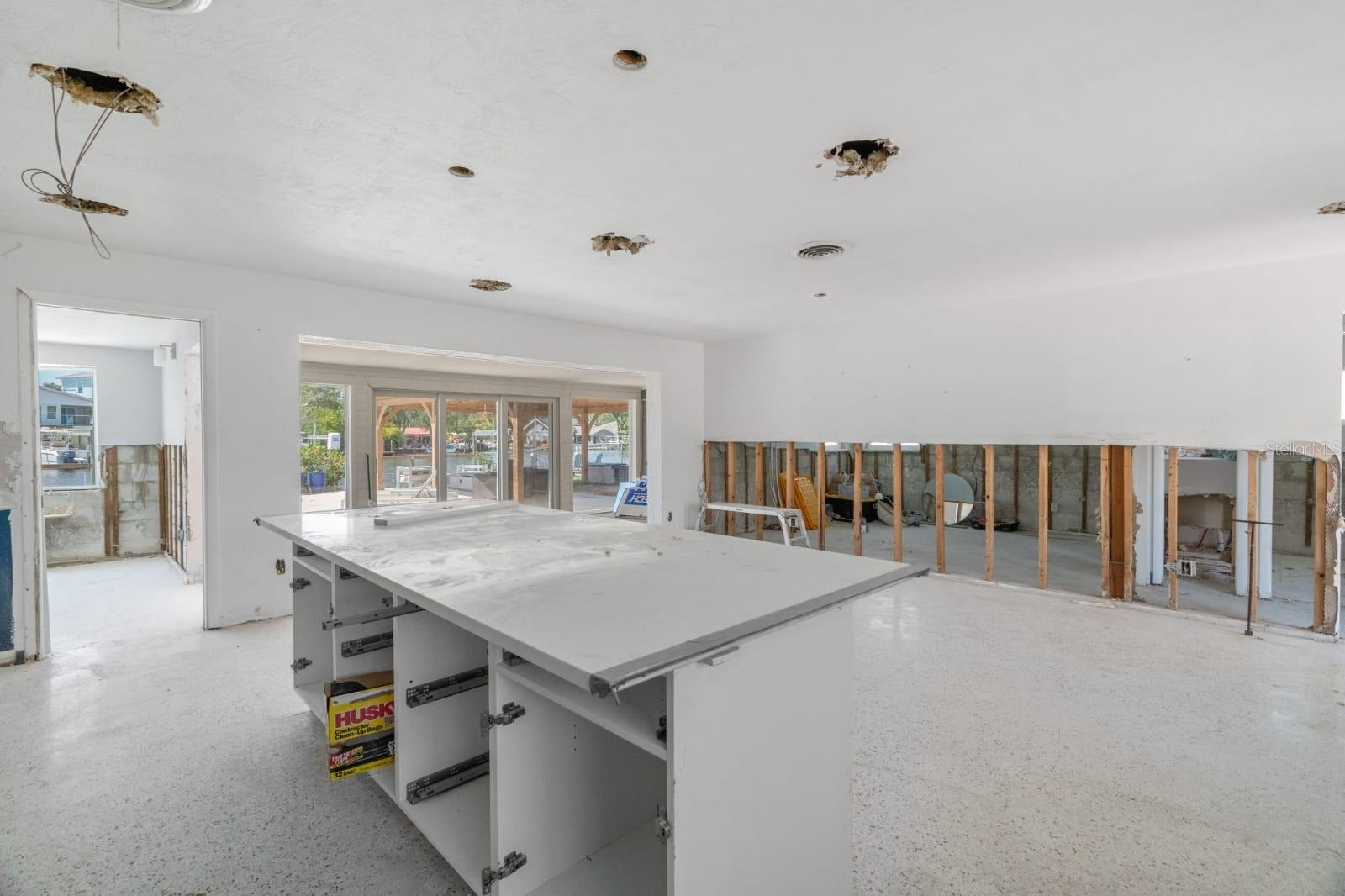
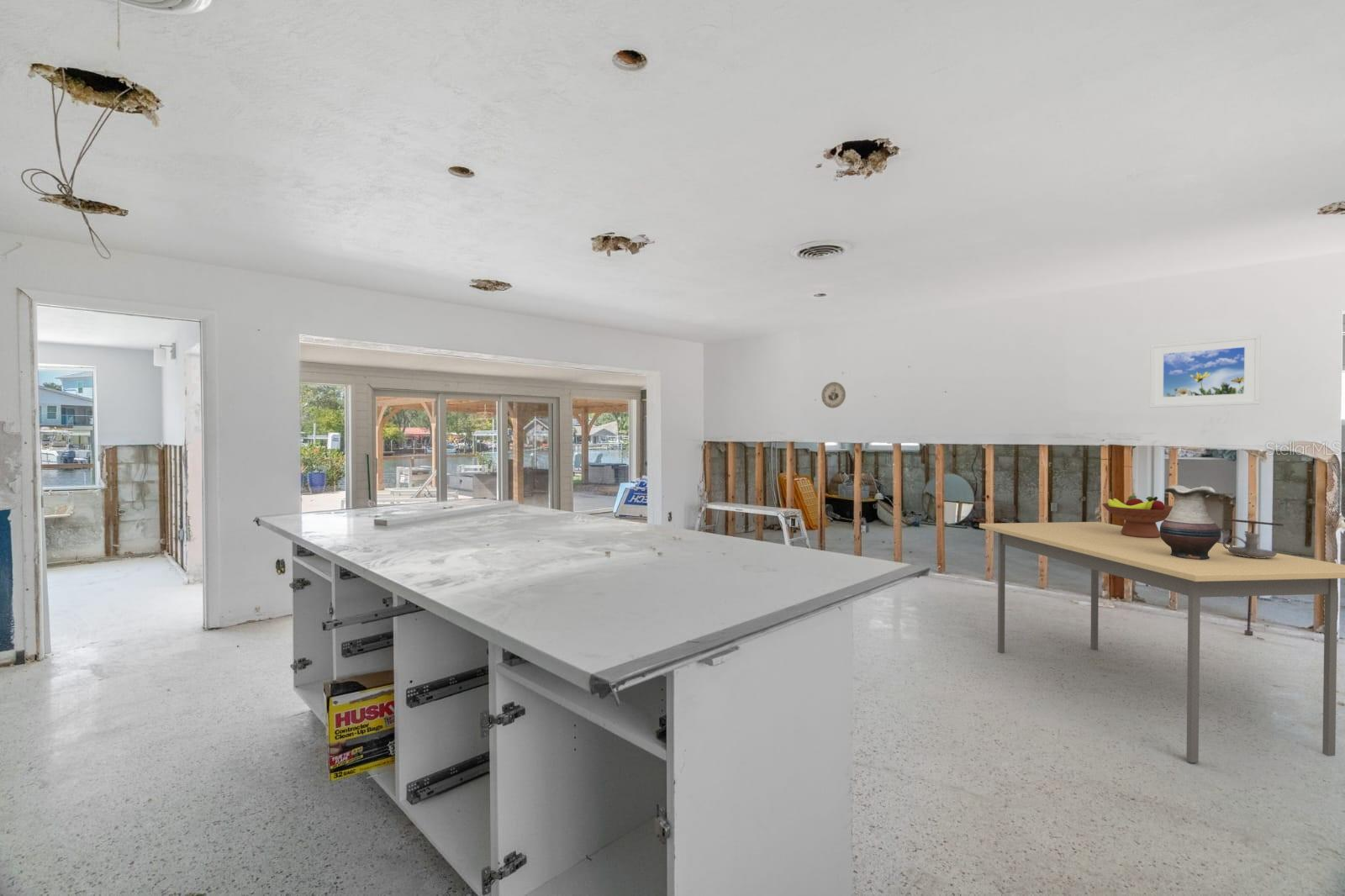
+ vase [1159,484,1221,560]
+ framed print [1149,334,1262,408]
+ dining table [978,521,1345,764]
+ decorative plate [820,381,847,409]
+ candle holder [1221,532,1278,558]
+ fruit bowl [1101,495,1174,538]
